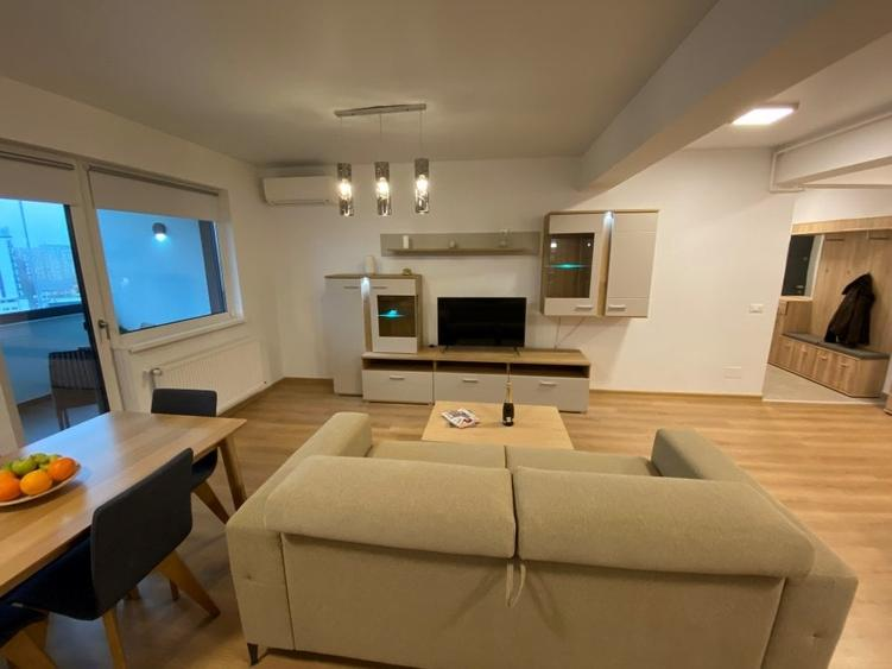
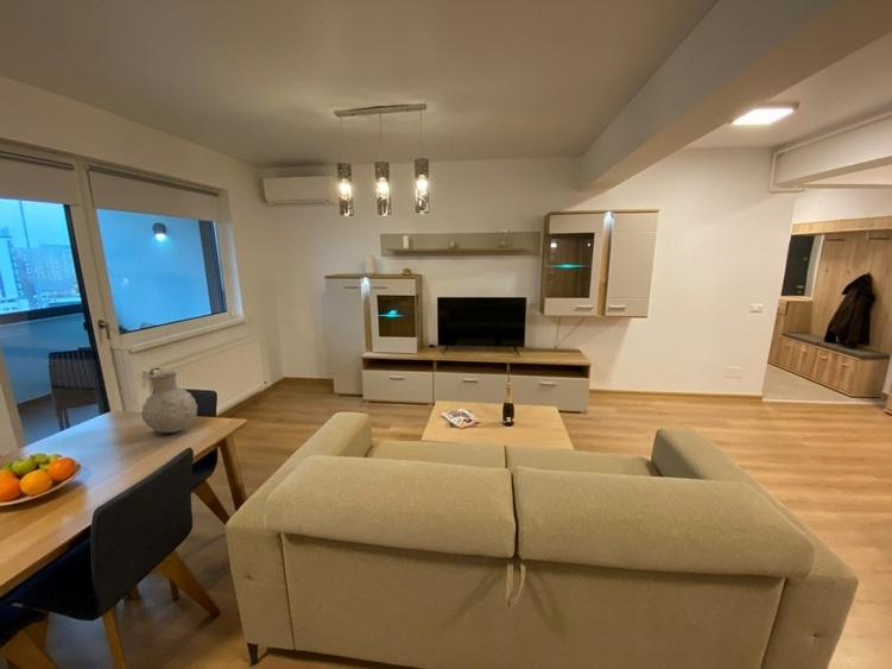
+ vase [140,370,198,434]
